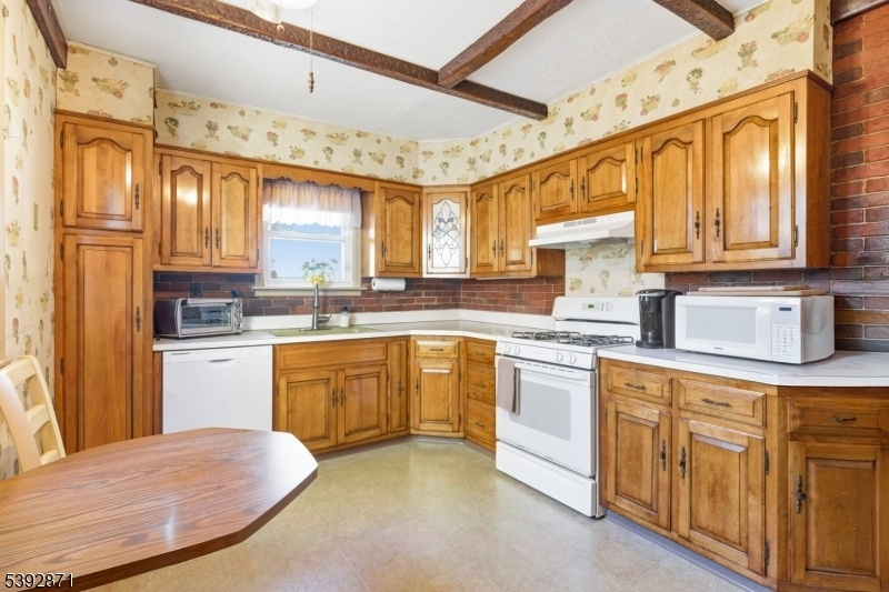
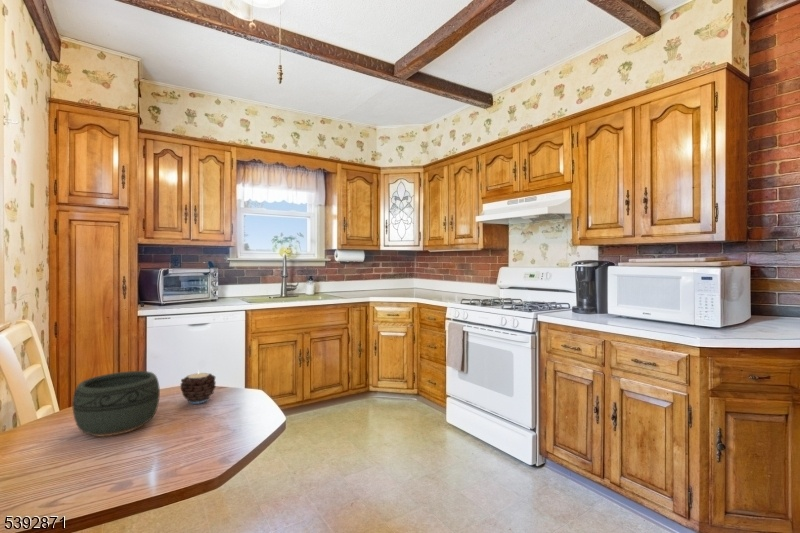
+ bowl [71,370,161,437]
+ candle [179,369,217,405]
